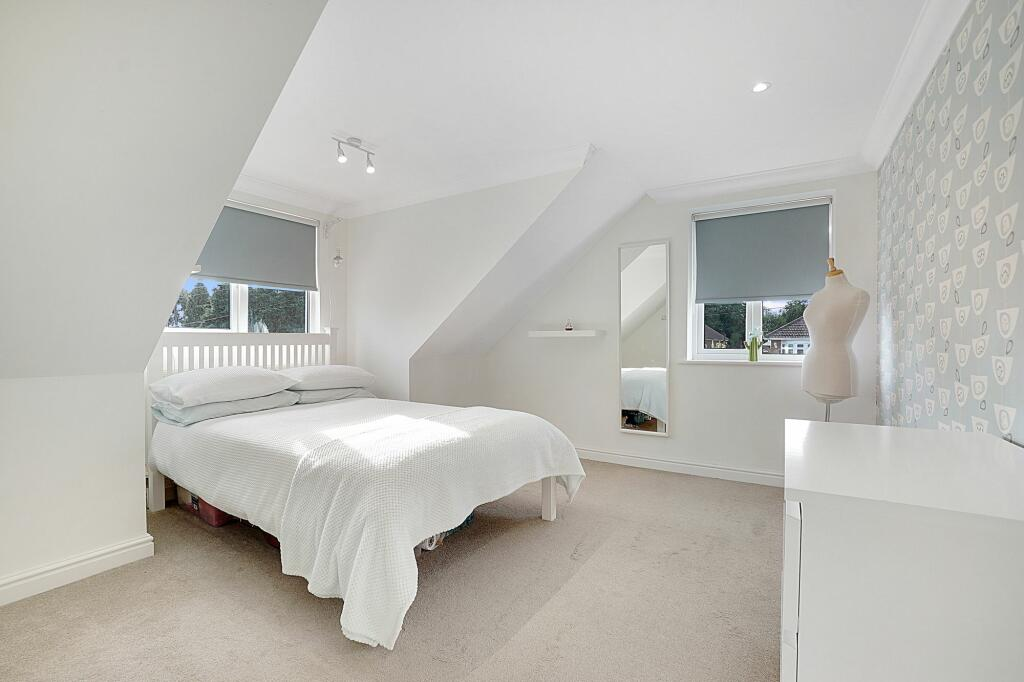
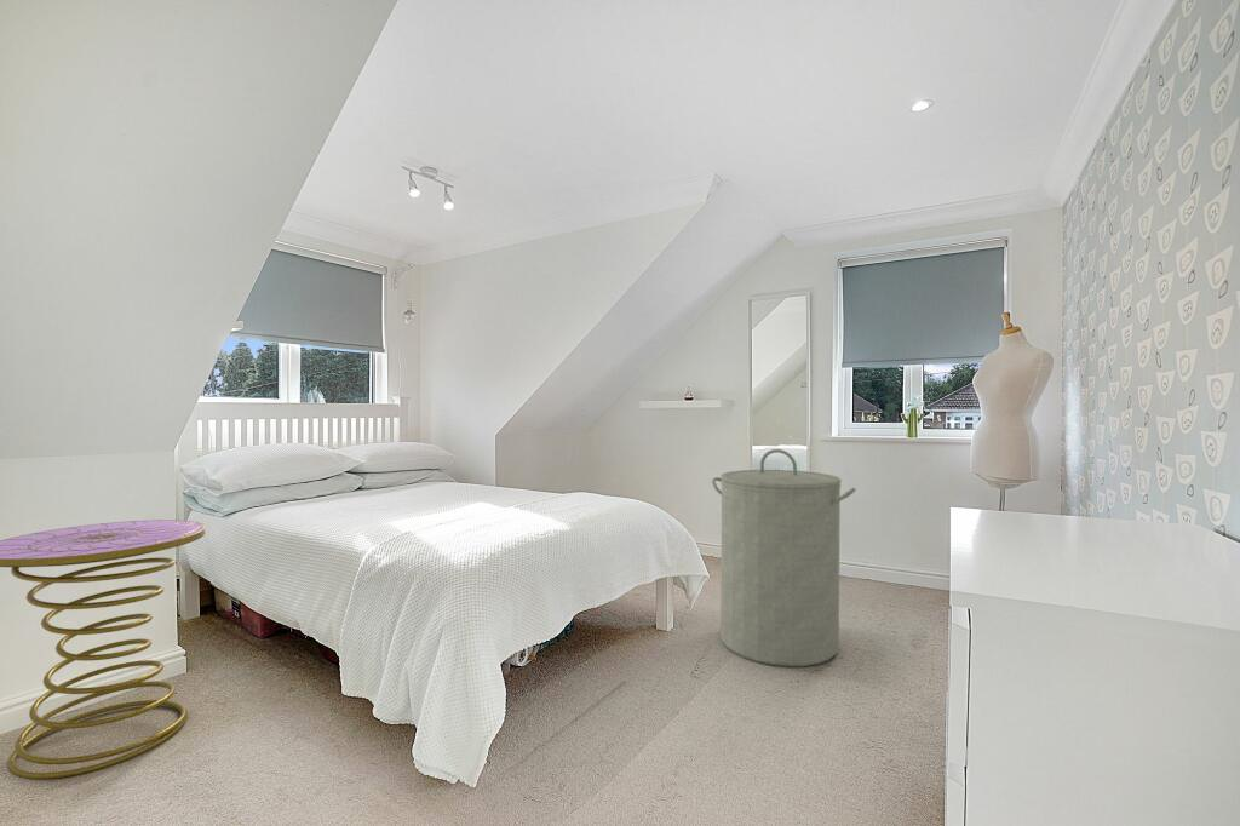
+ side table [0,518,206,781]
+ laundry hamper [711,448,857,669]
